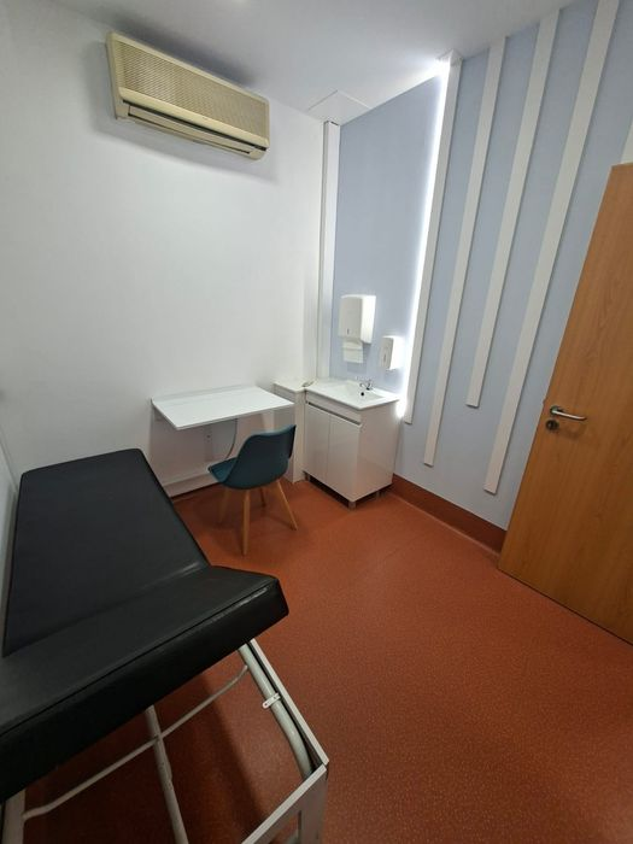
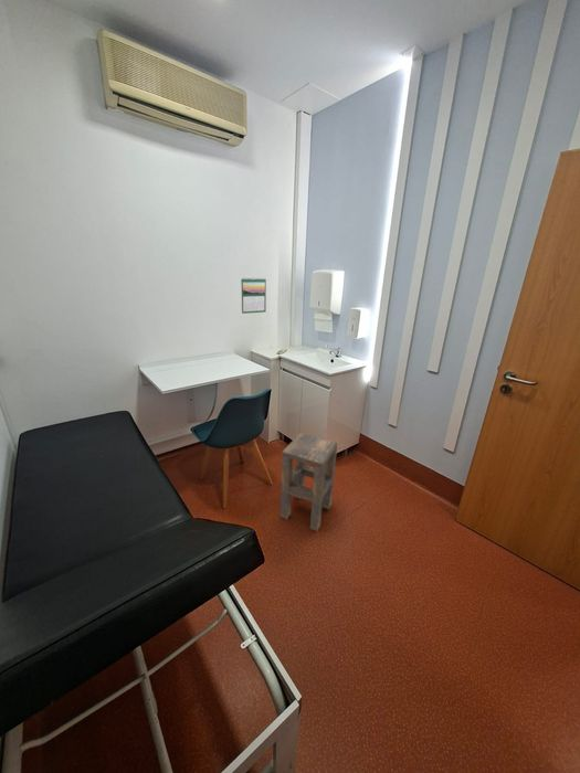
+ side table [280,432,338,532]
+ calendar [240,276,267,315]
